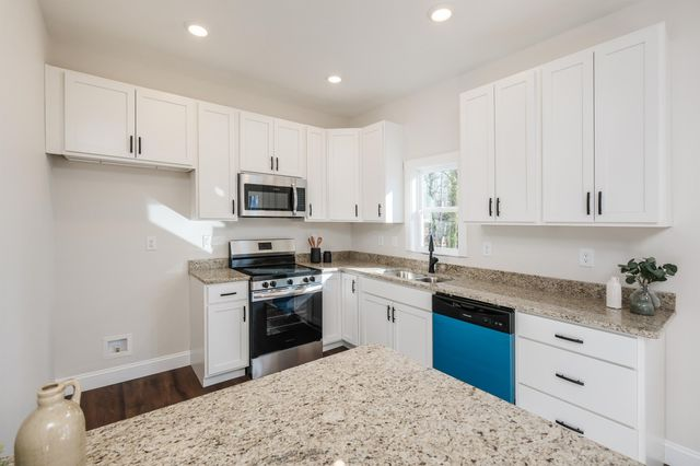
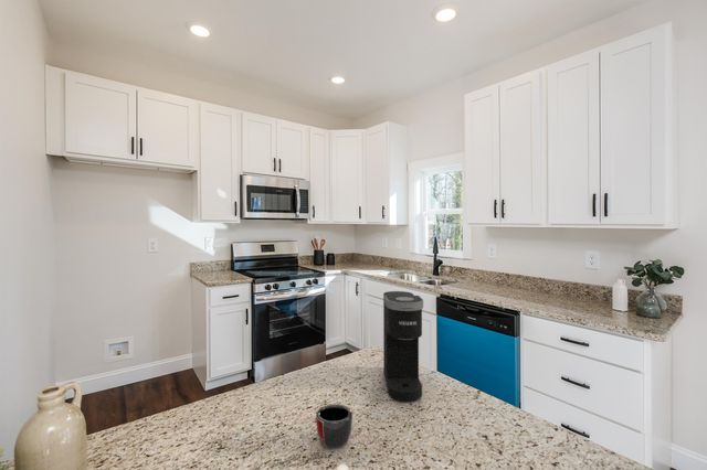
+ coffee maker [382,290,424,403]
+ mug [315,403,354,450]
